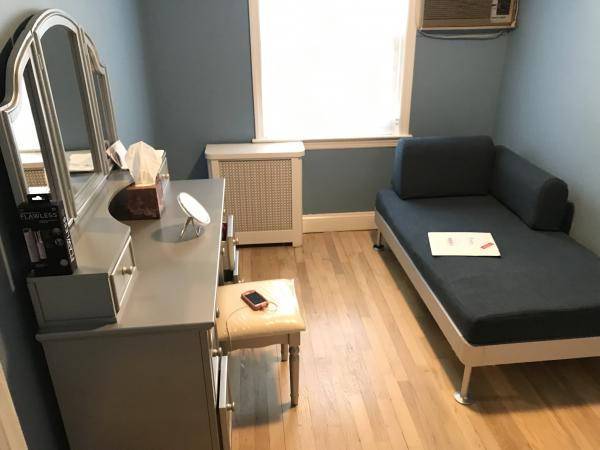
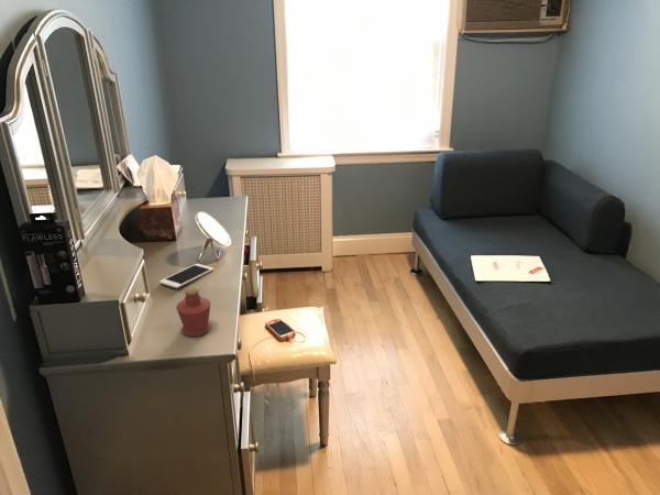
+ perfume bottle [175,285,212,337]
+ cell phone [158,263,215,289]
